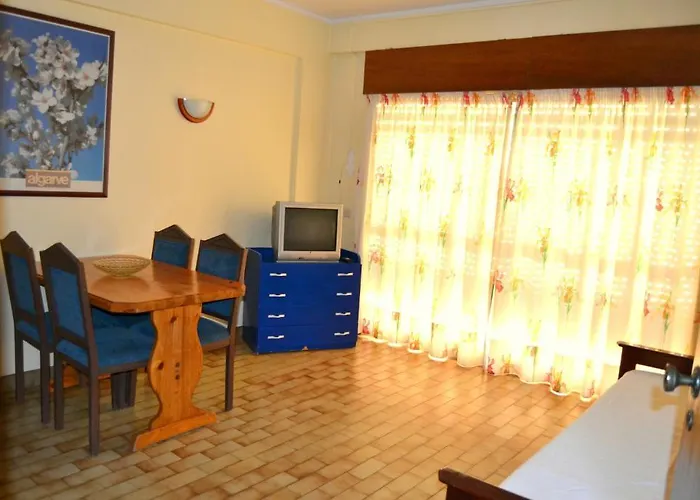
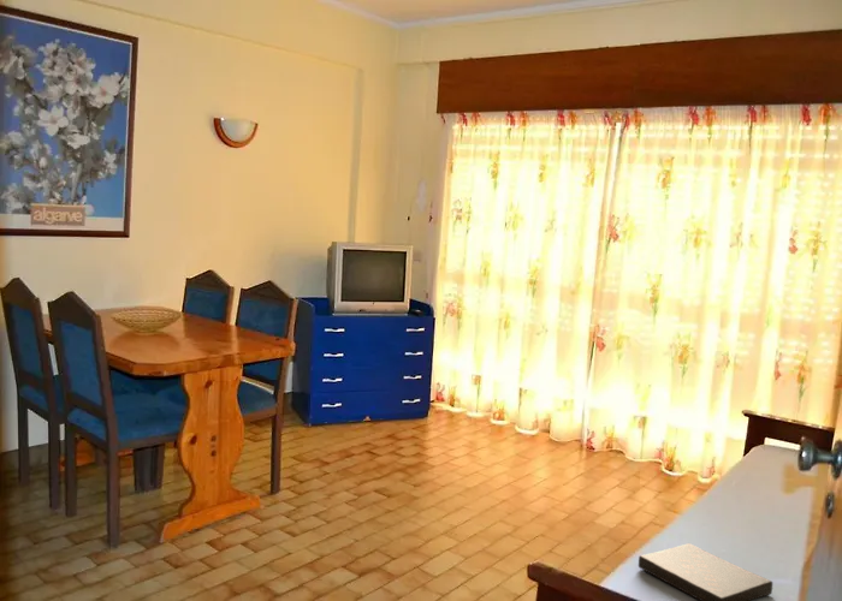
+ book [638,542,773,601]
